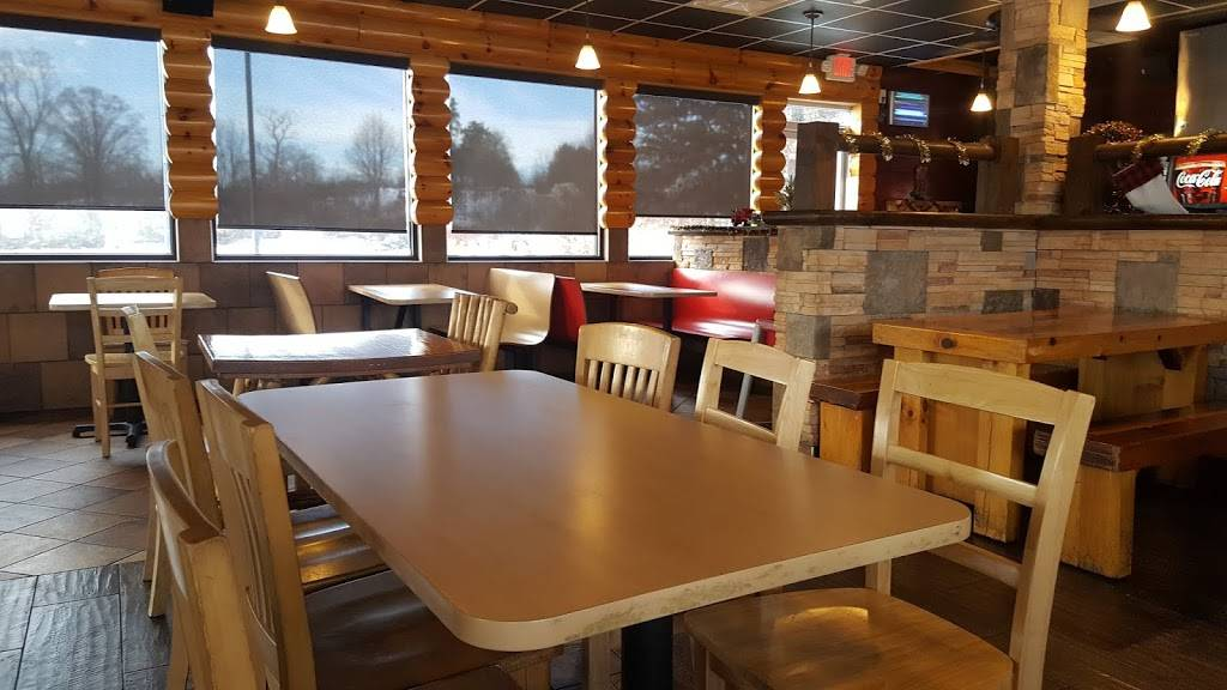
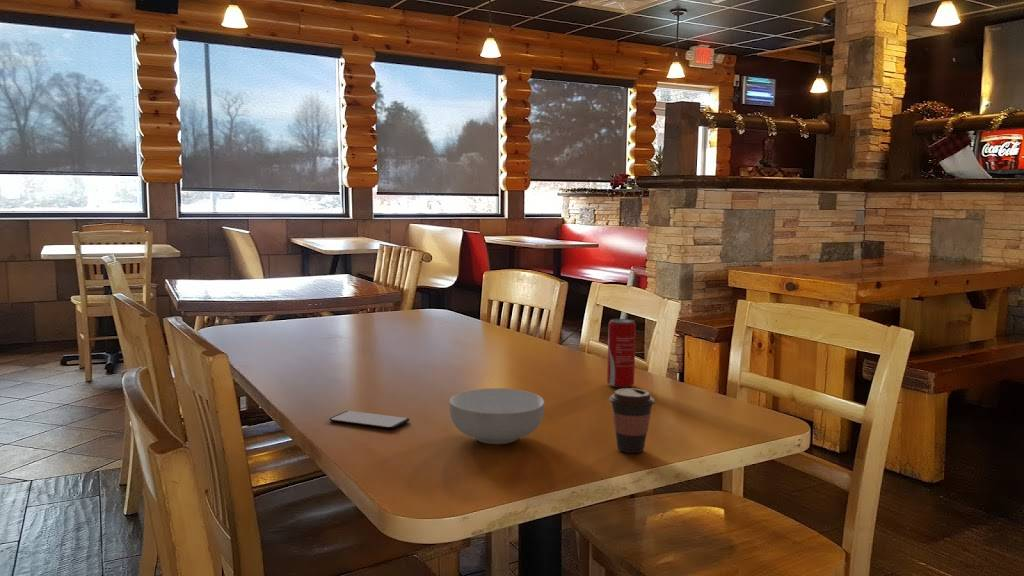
+ smartphone [328,410,410,430]
+ beverage can [606,318,637,388]
+ cereal bowl [448,387,545,445]
+ coffee cup [608,387,656,454]
